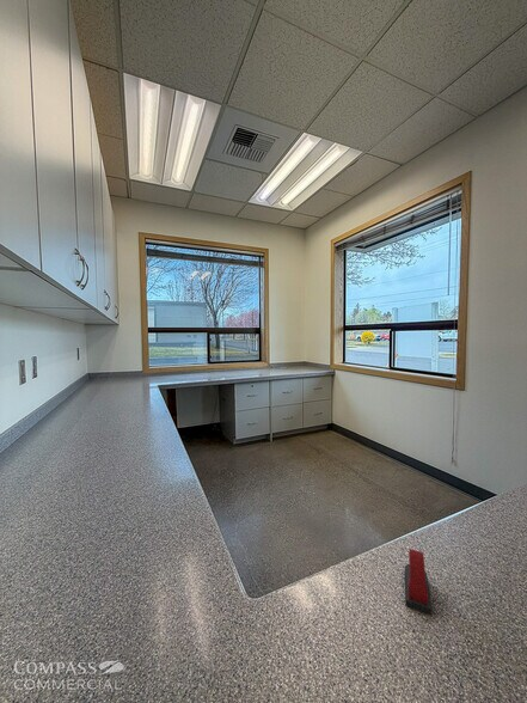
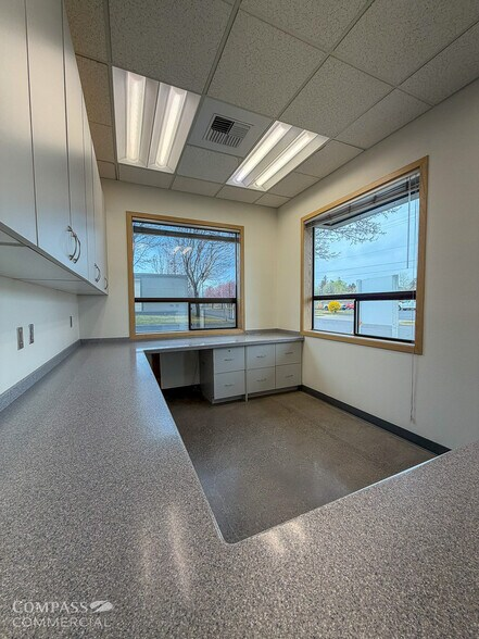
- stapler [404,548,433,616]
